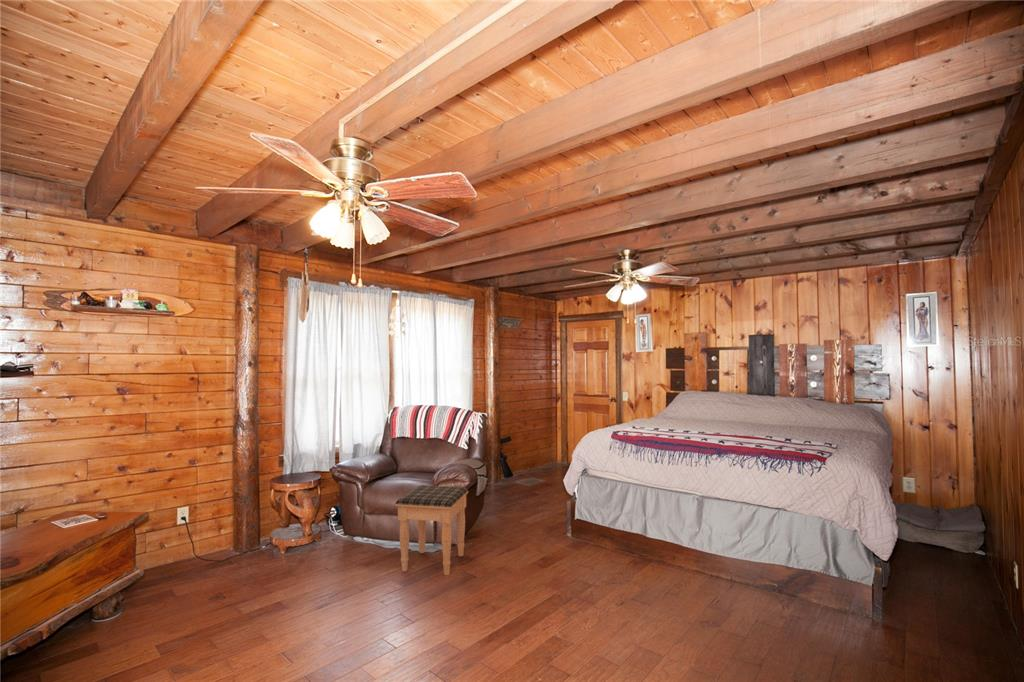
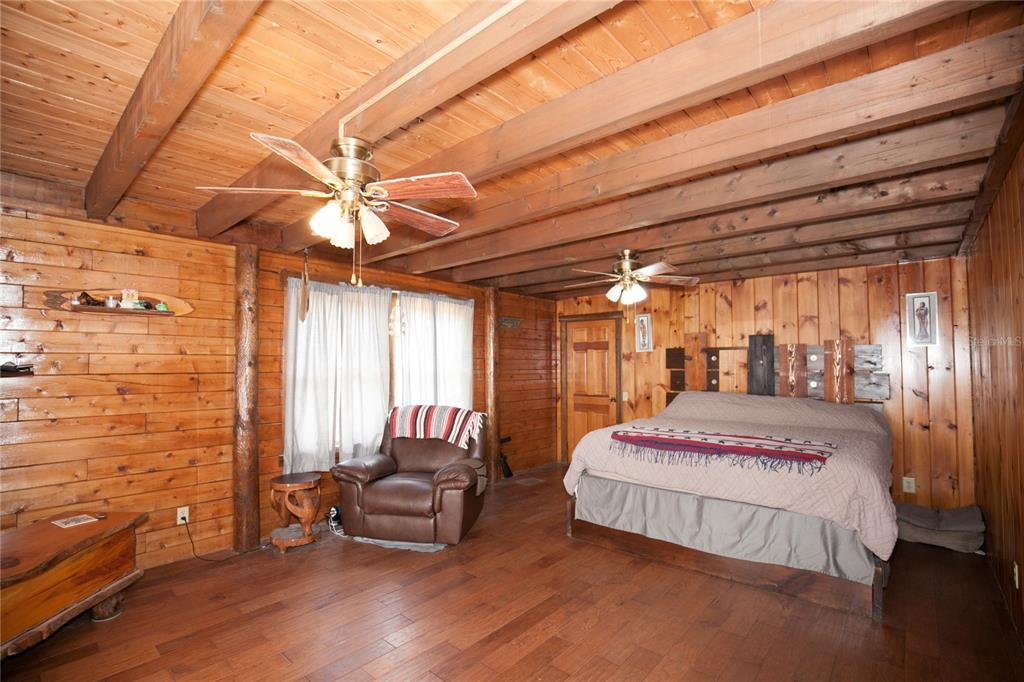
- footstool [394,484,469,576]
